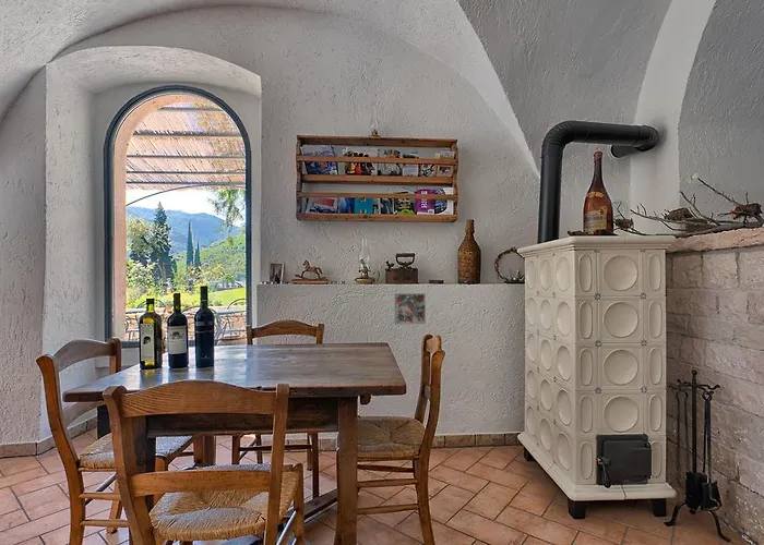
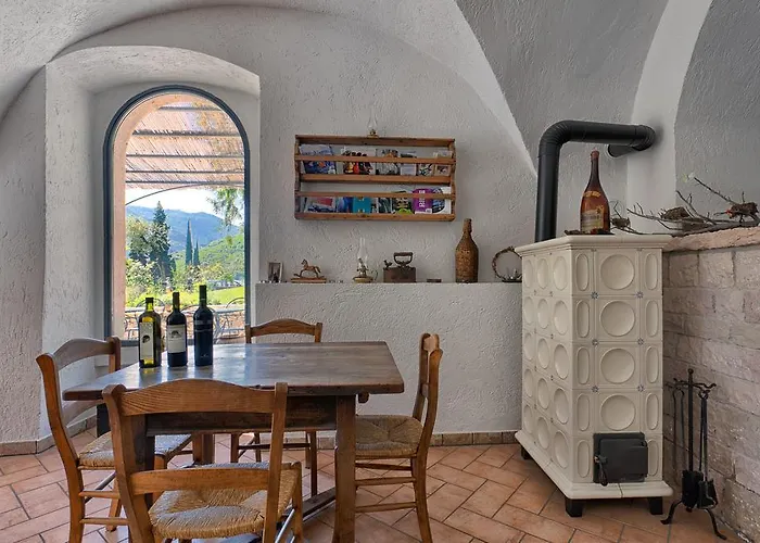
- decorative tile [394,292,427,325]
